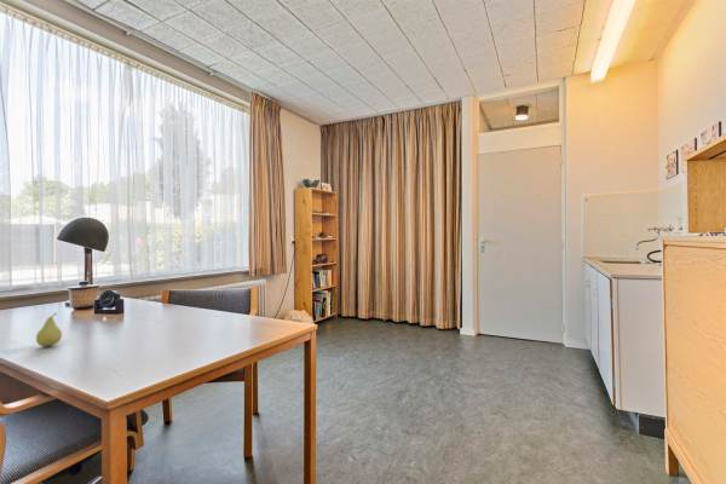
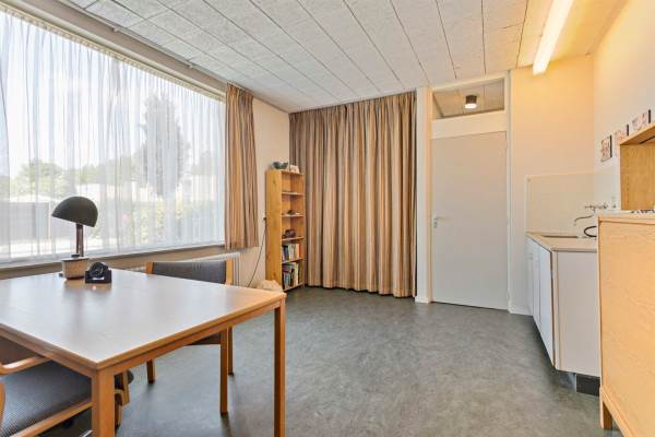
- fruit [35,312,63,347]
